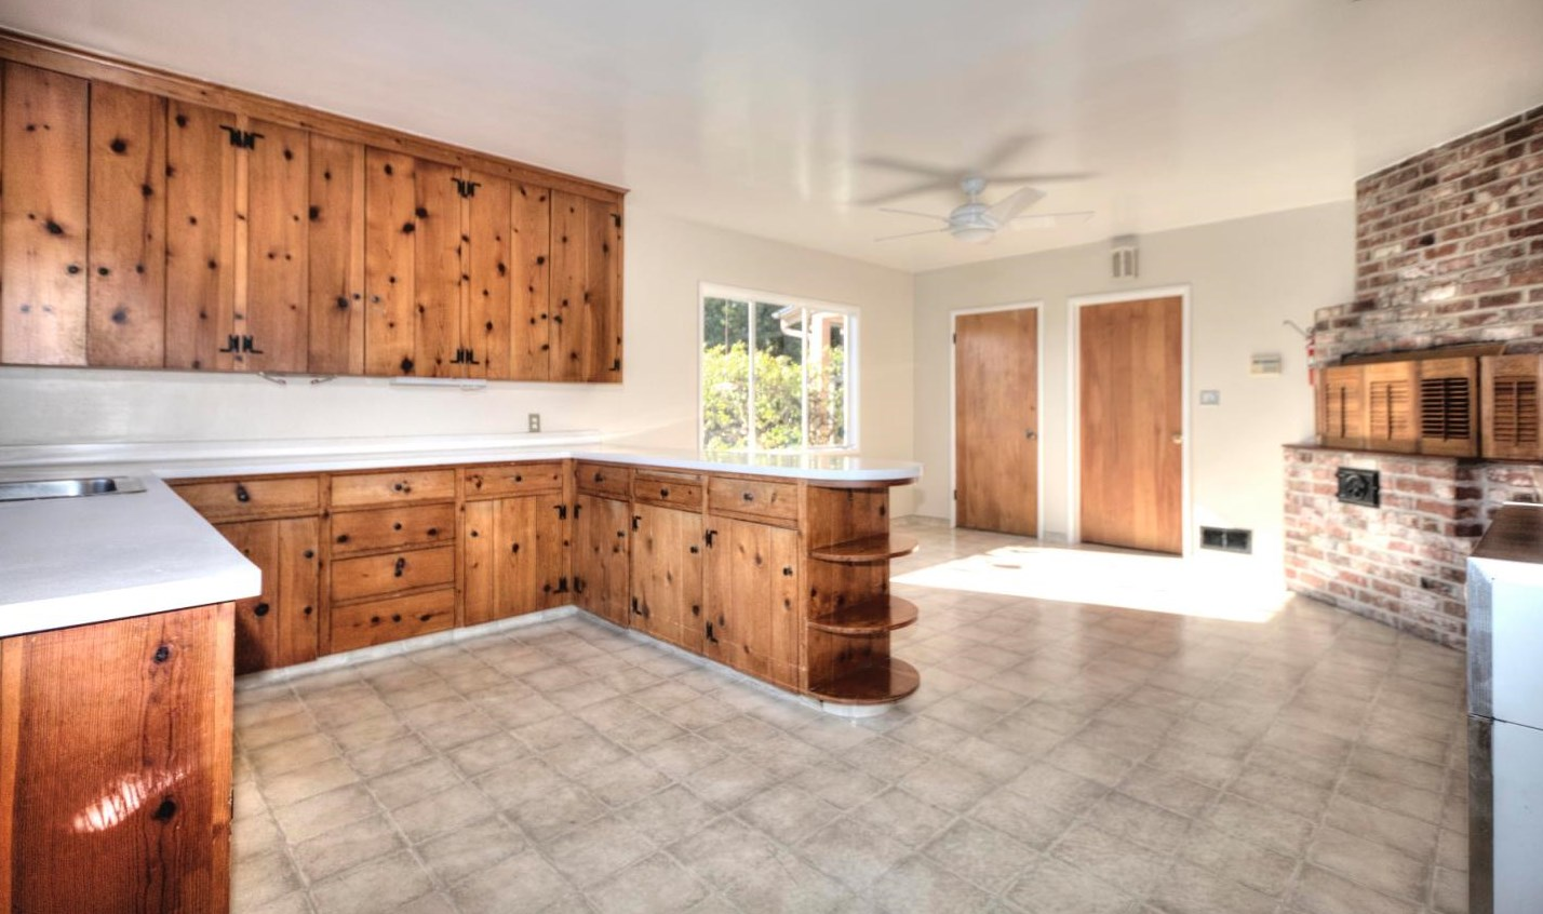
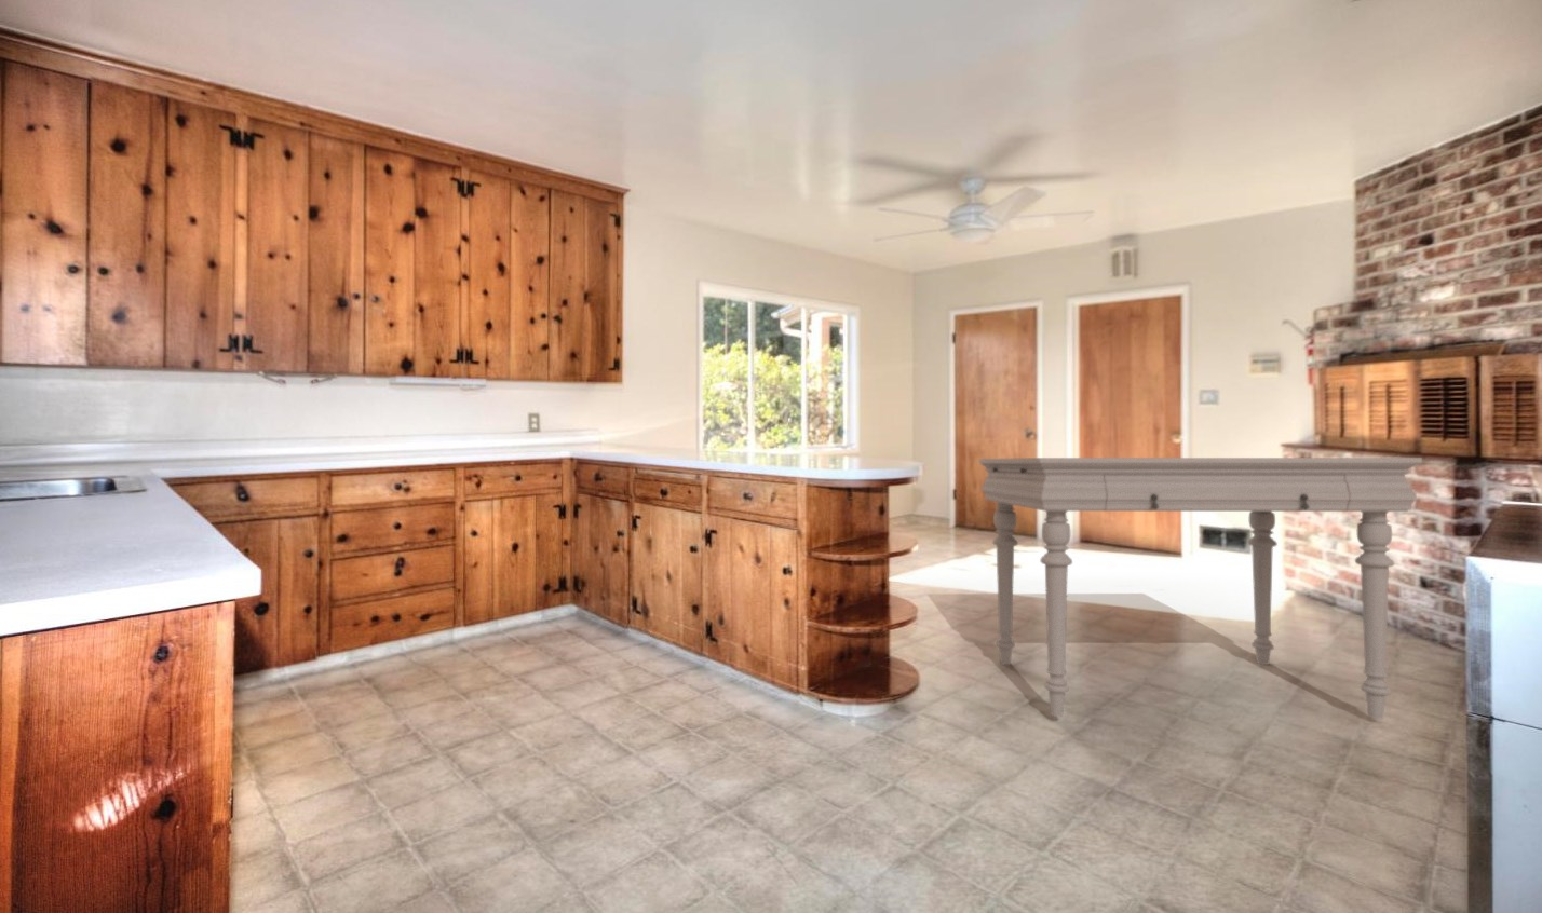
+ dining table [979,456,1423,721]
